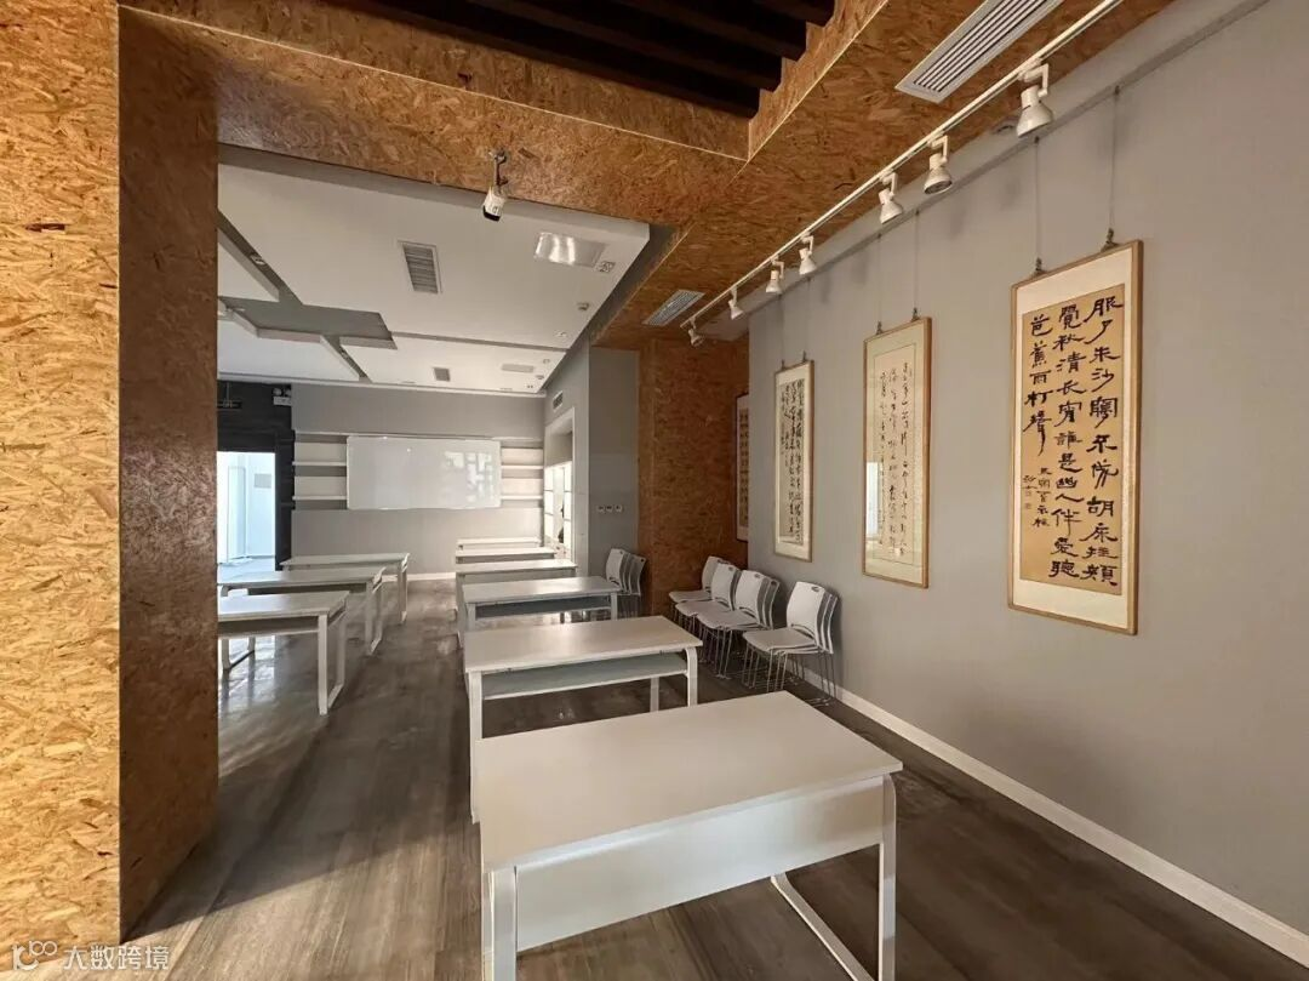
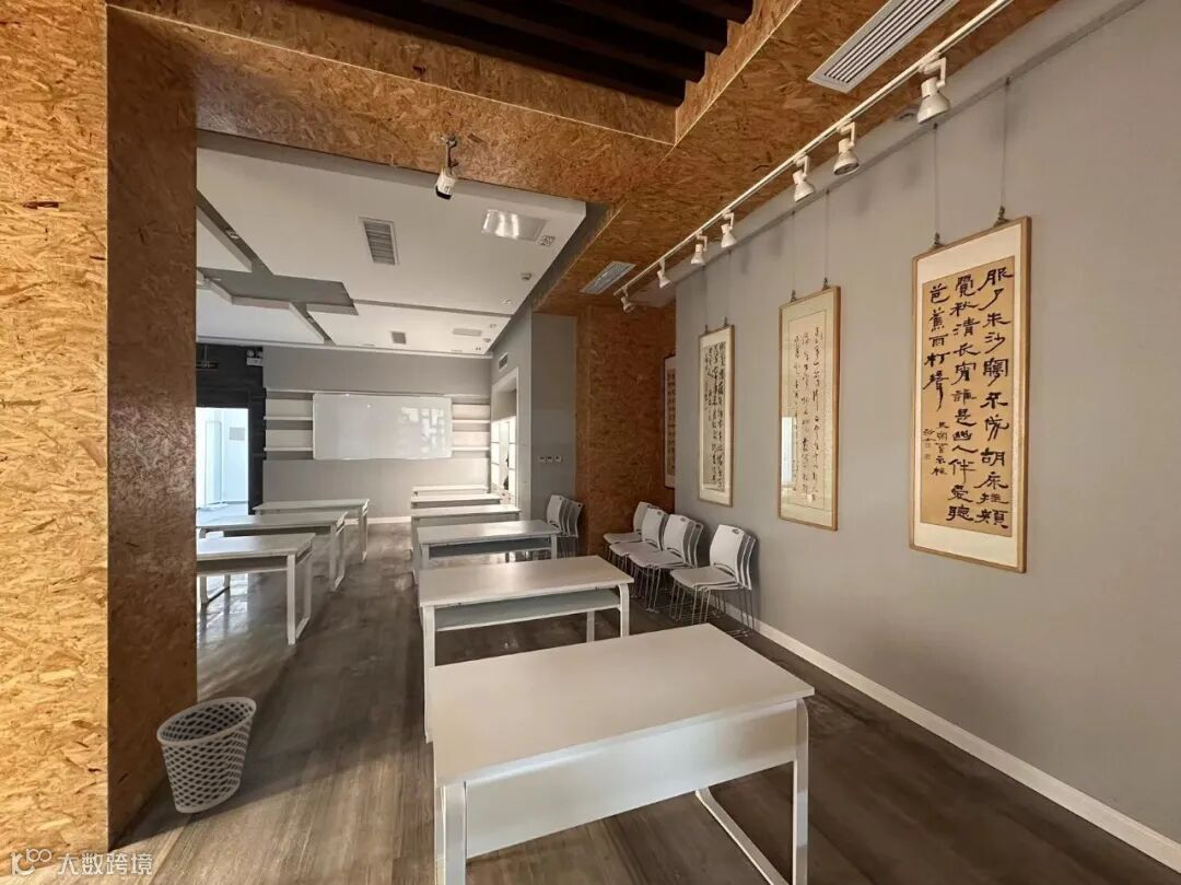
+ wastebasket [156,696,257,814]
